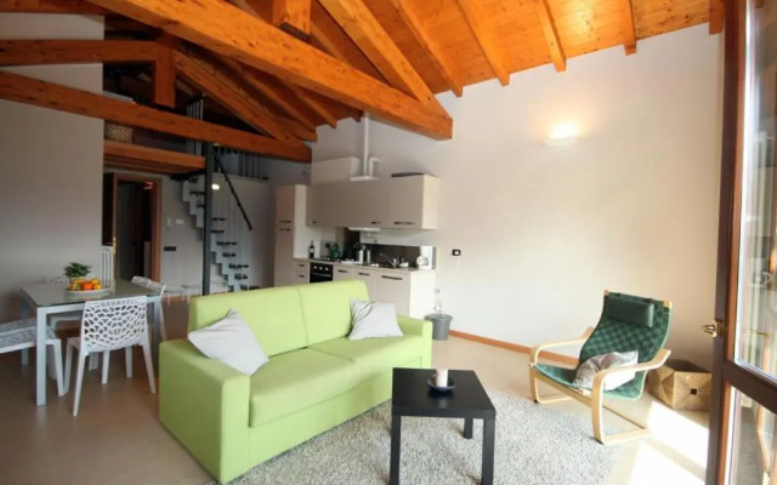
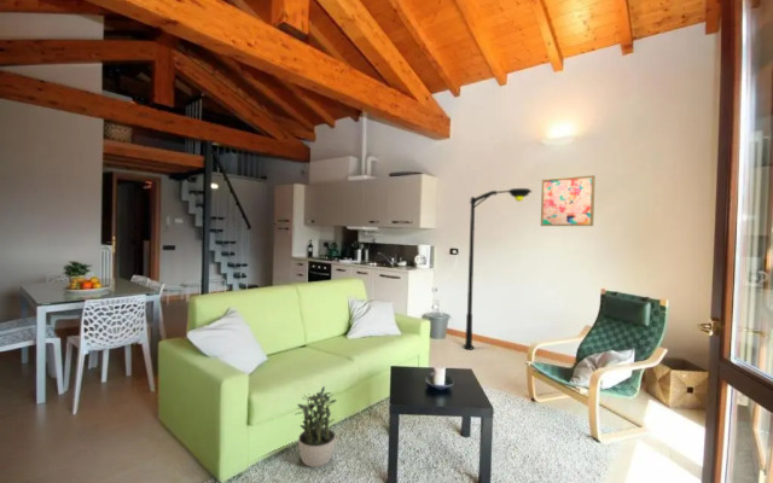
+ wall art [540,174,597,227]
+ floor lamp [463,187,533,351]
+ potted plant [295,385,338,469]
